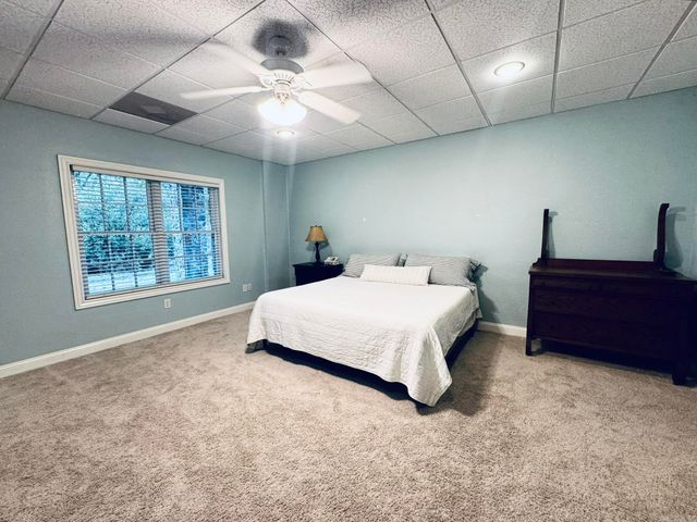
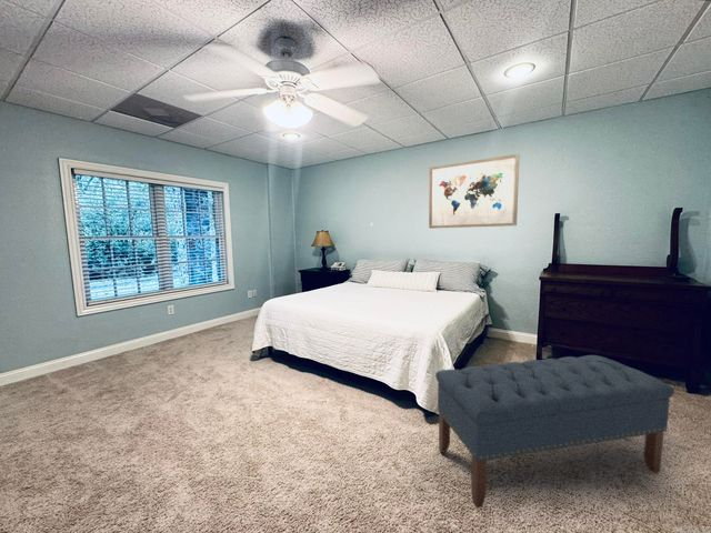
+ wall art [428,153,520,230]
+ bench [434,354,675,509]
